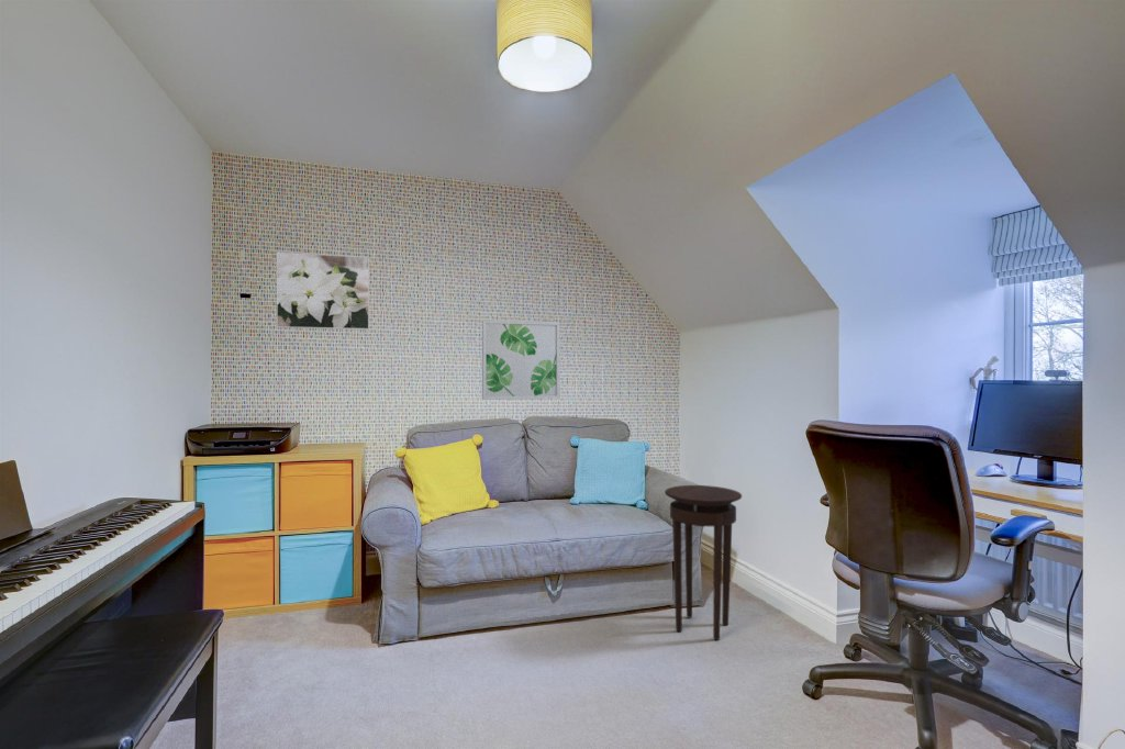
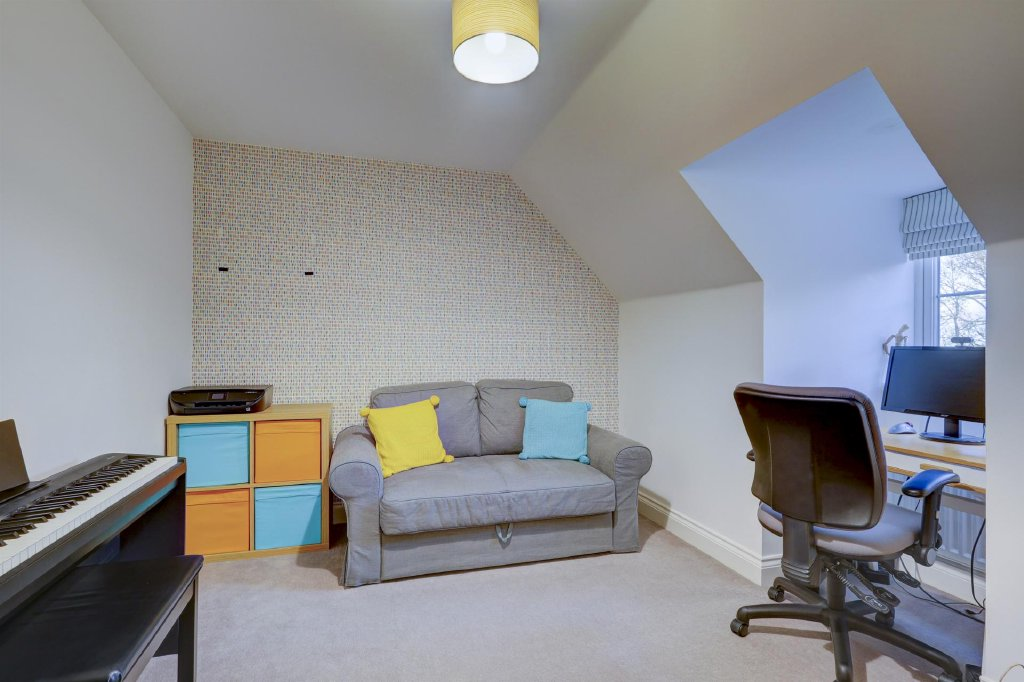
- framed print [276,251,370,331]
- stool [664,484,743,641]
- wall art [481,320,561,401]
